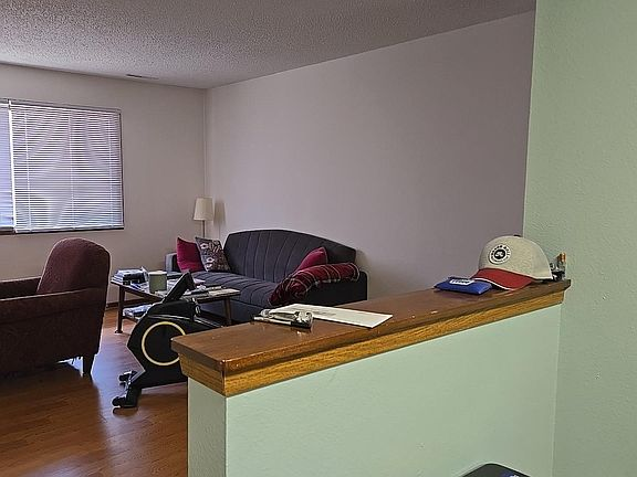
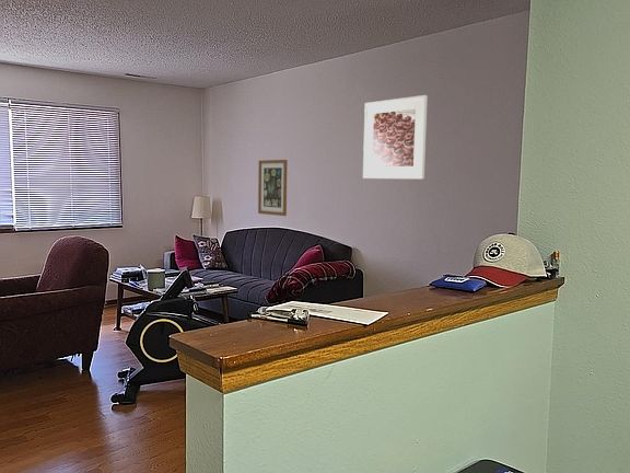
+ wall art [257,159,289,217]
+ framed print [362,94,429,180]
